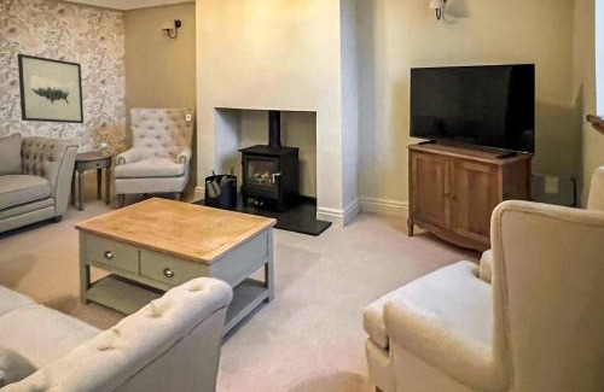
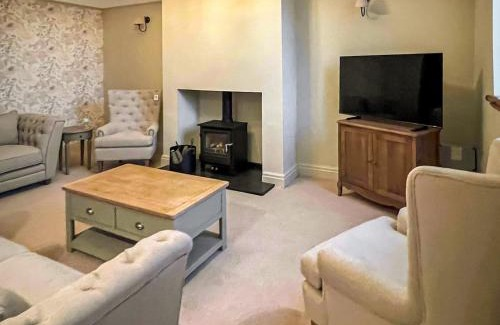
- wall art [17,53,85,124]
